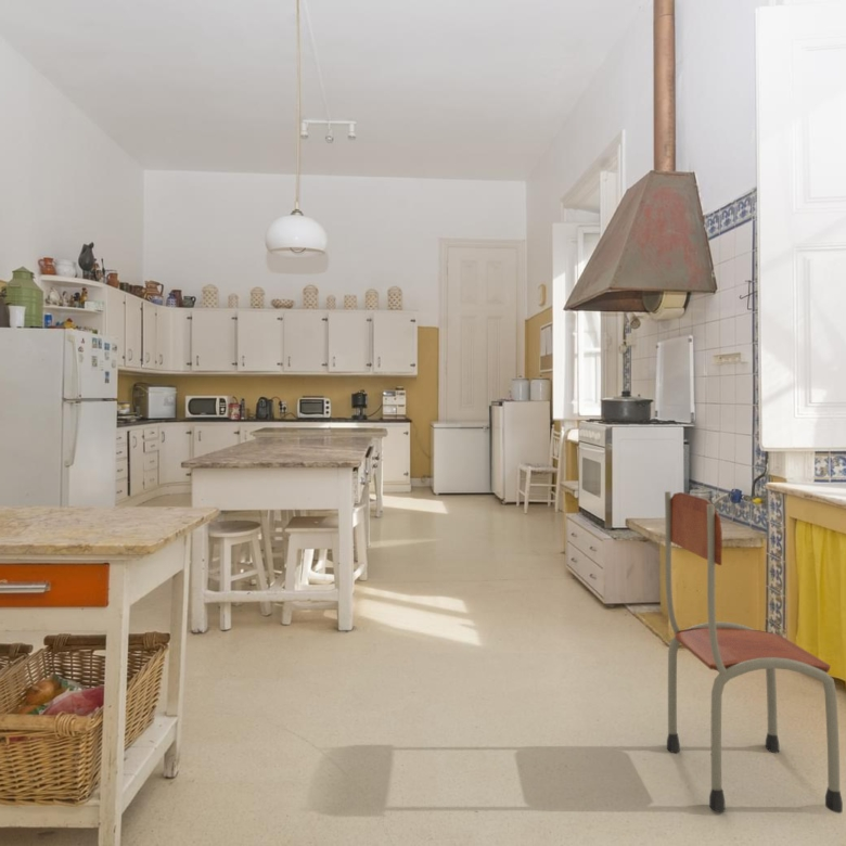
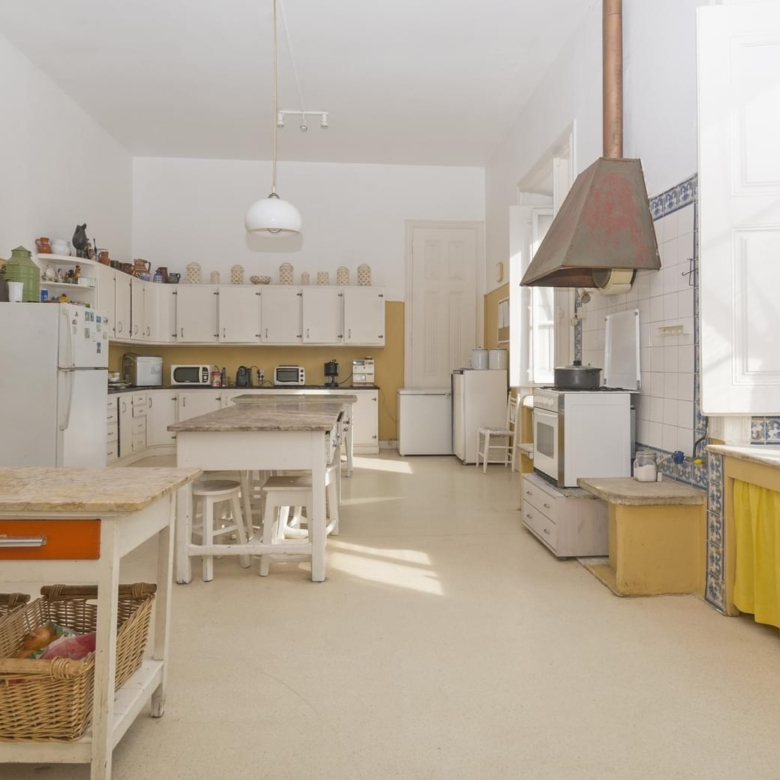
- chair [664,490,844,815]
